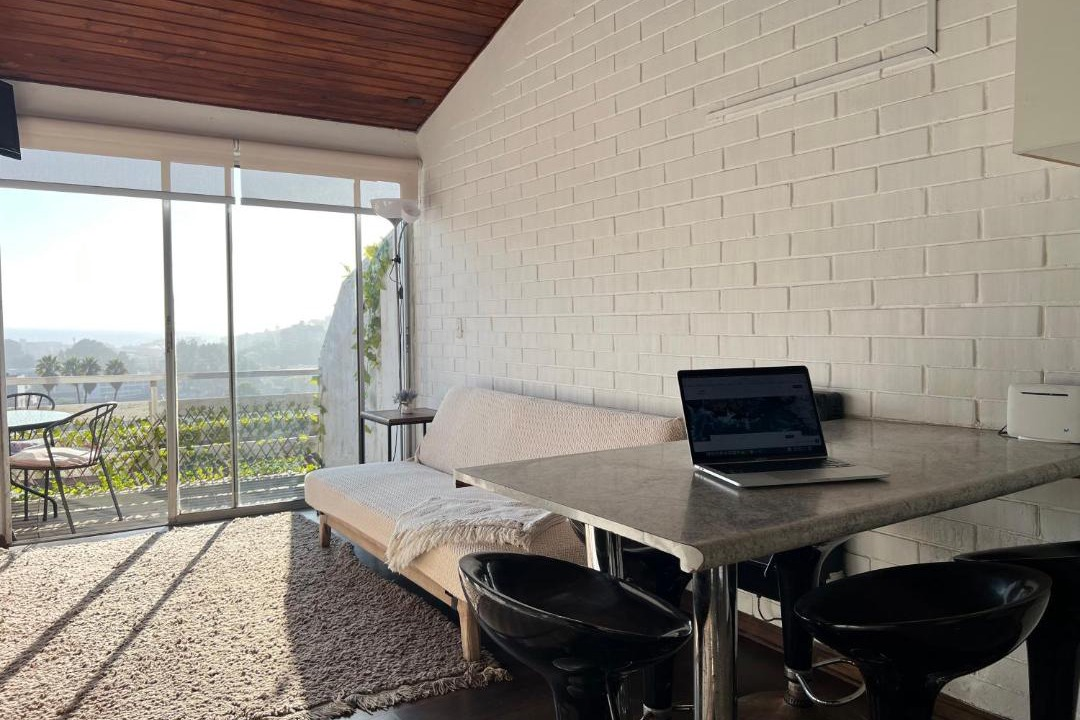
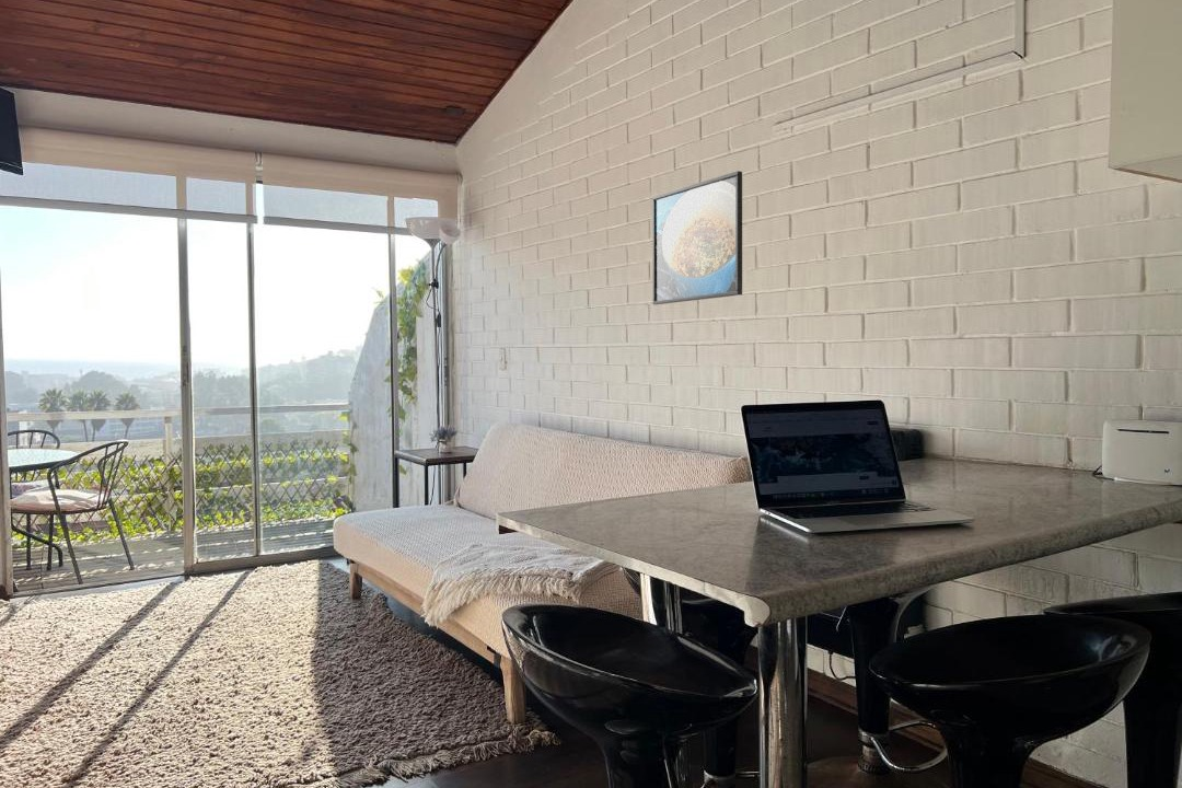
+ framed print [651,170,743,306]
